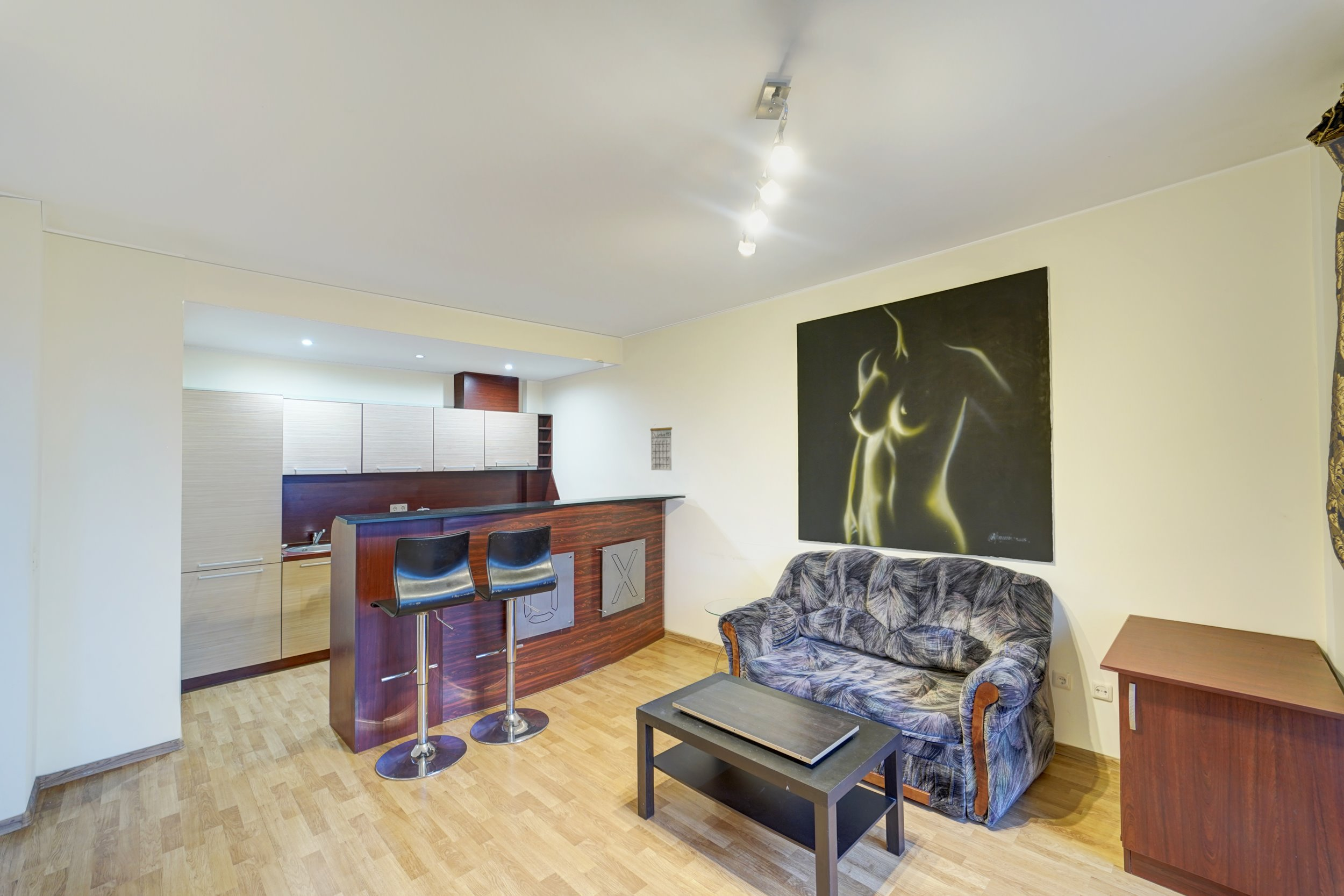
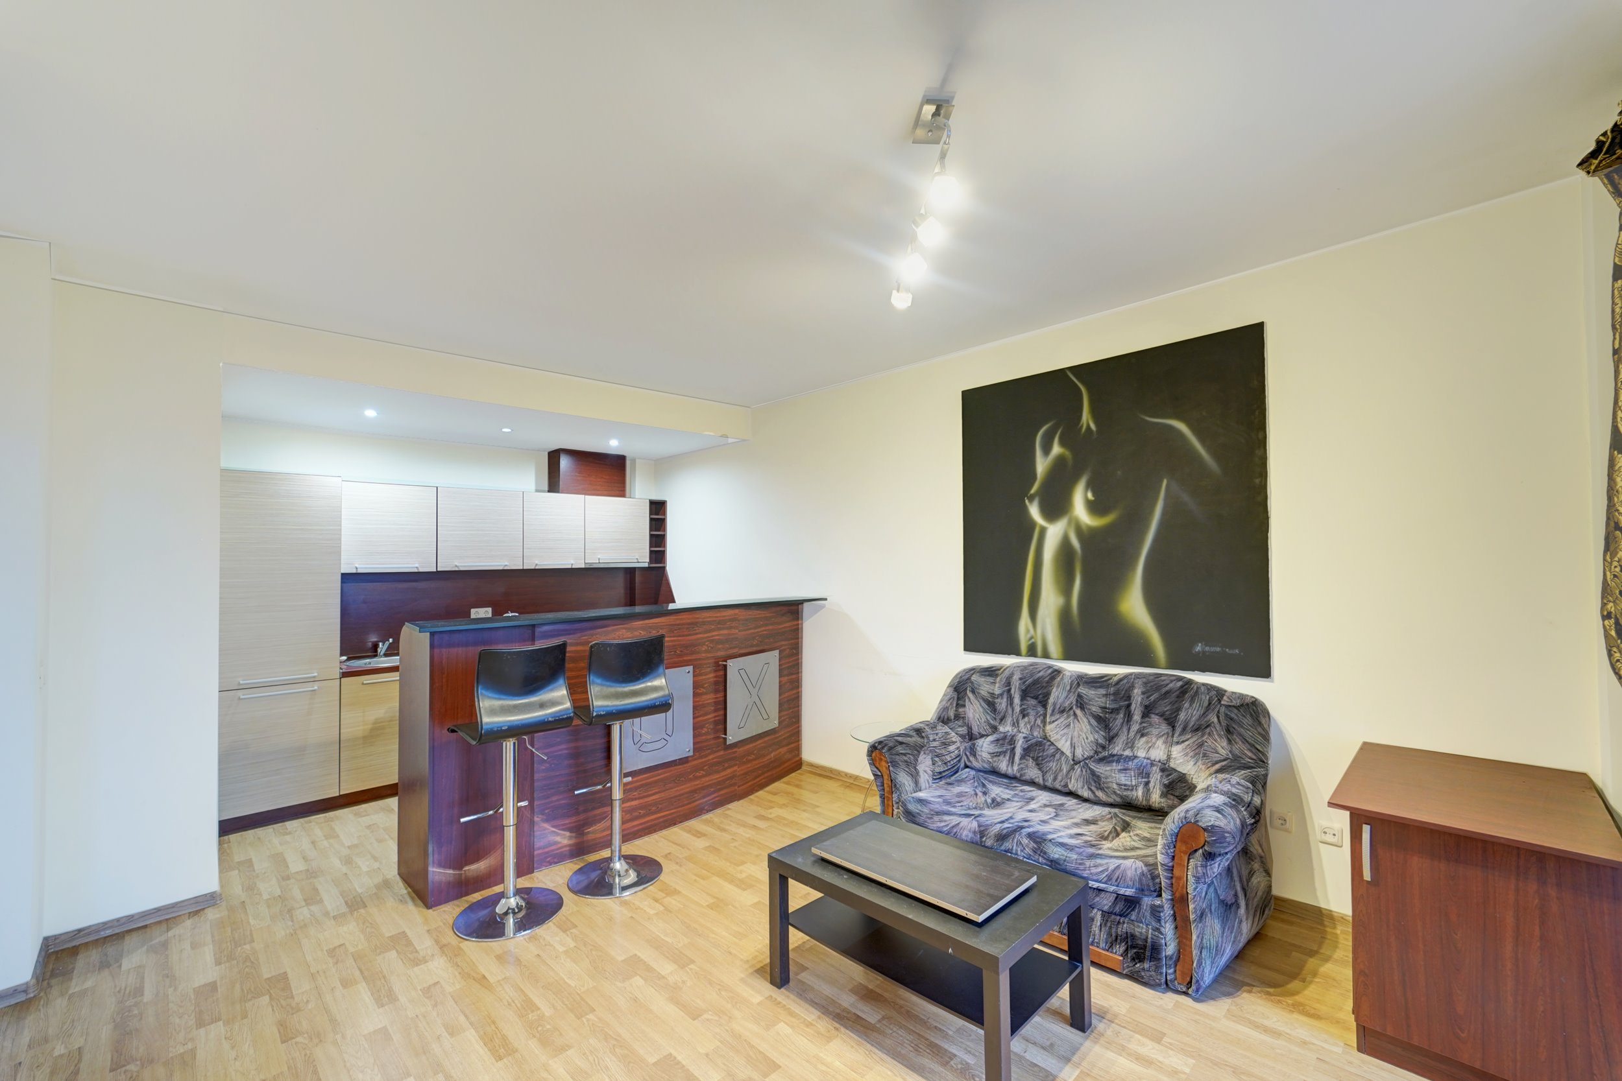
- calendar [649,425,673,471]
